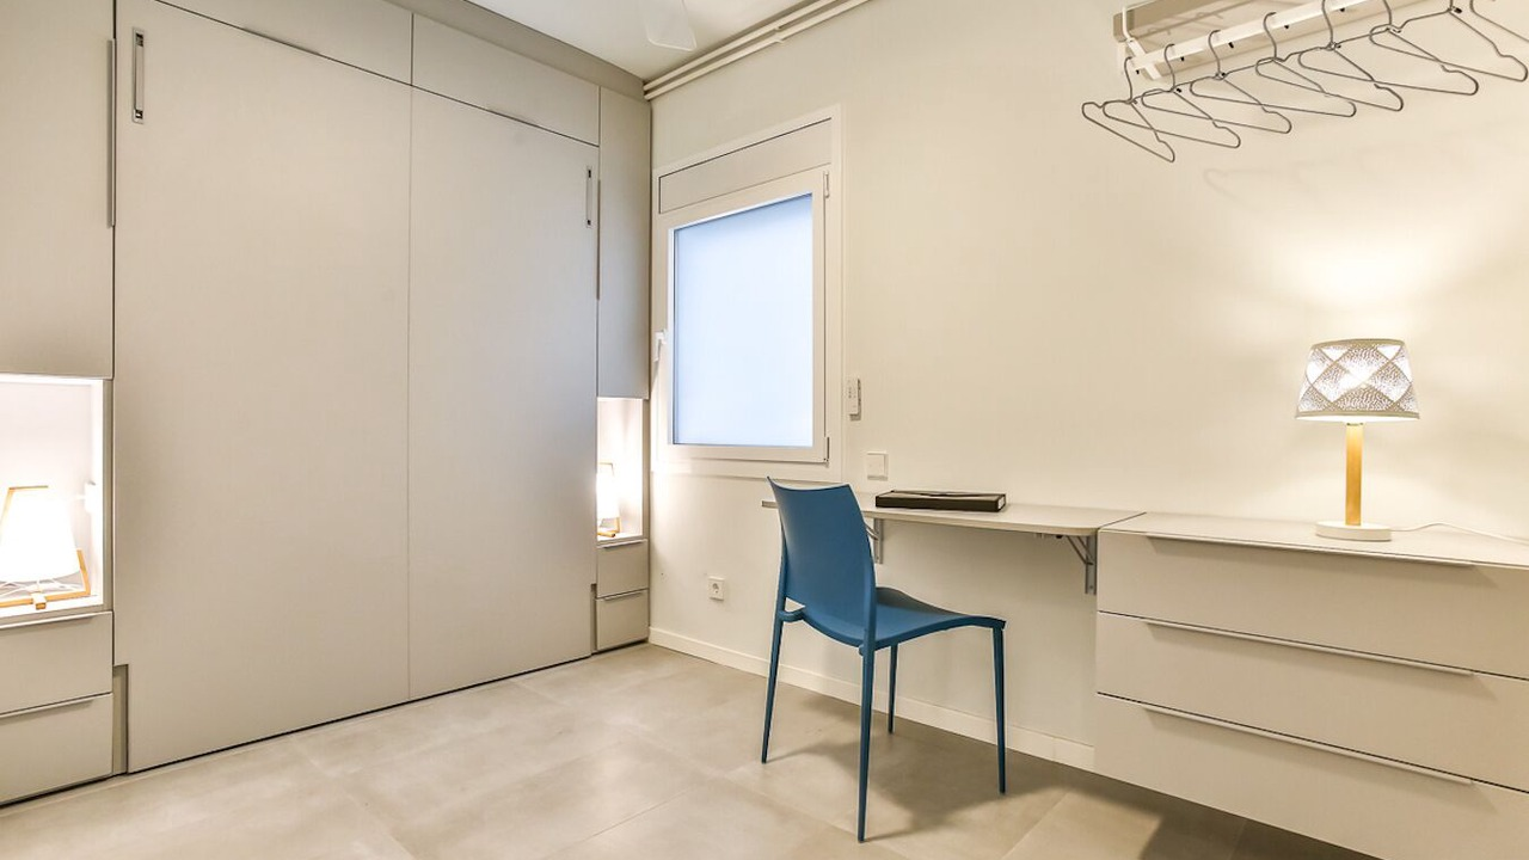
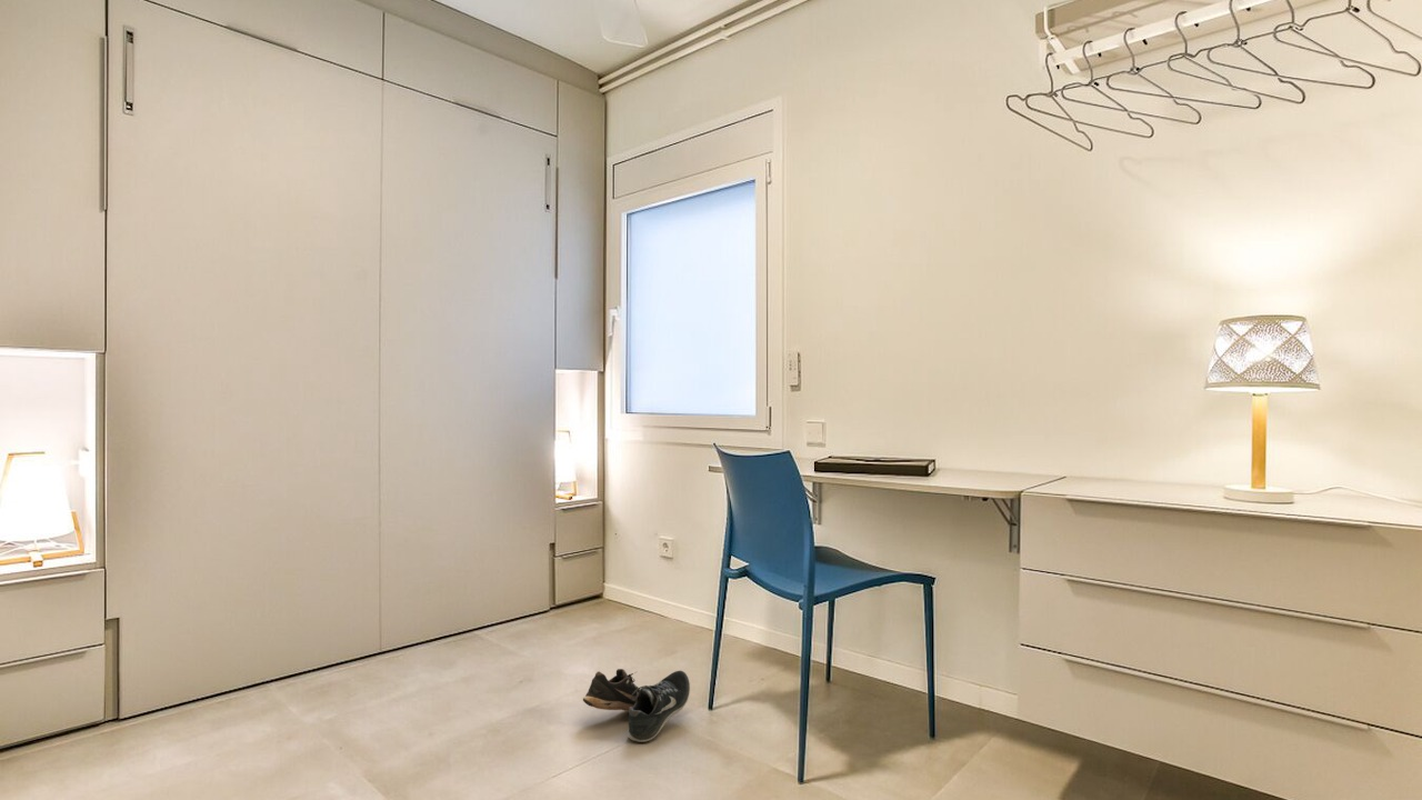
+ shoe [582,668,691,743]
